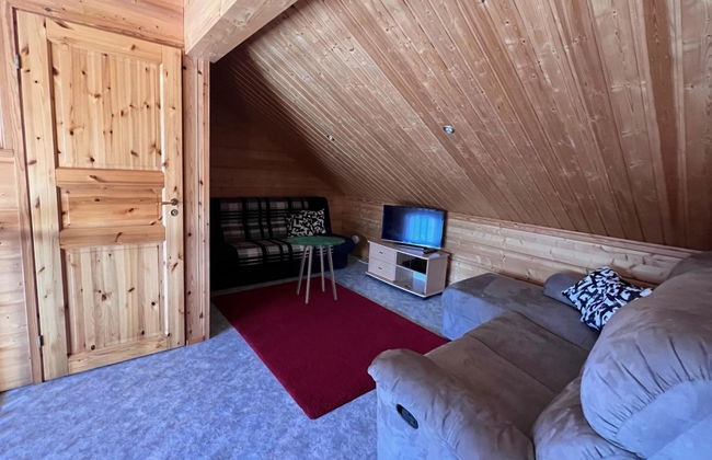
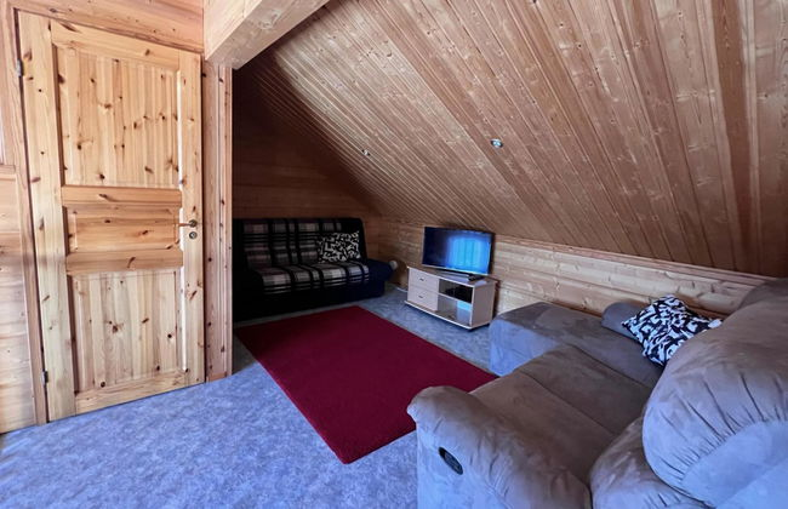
- side table [287,235,346,304]
